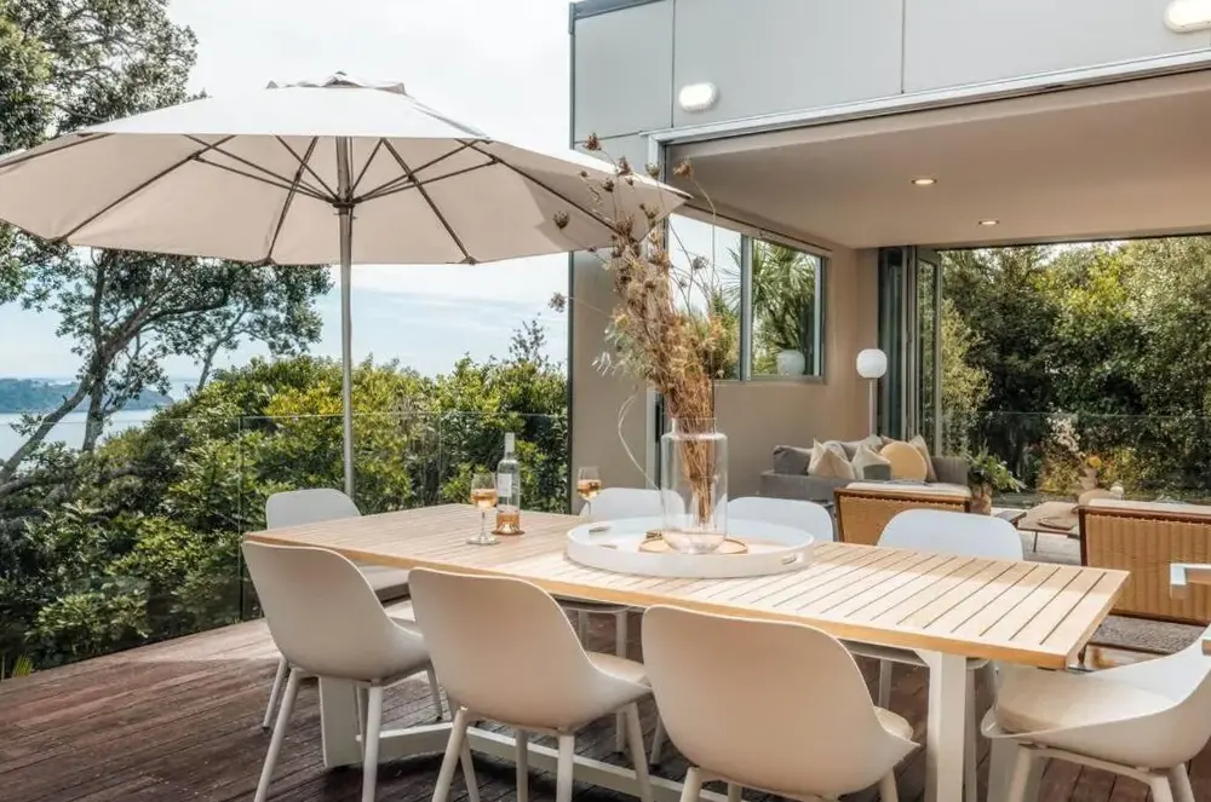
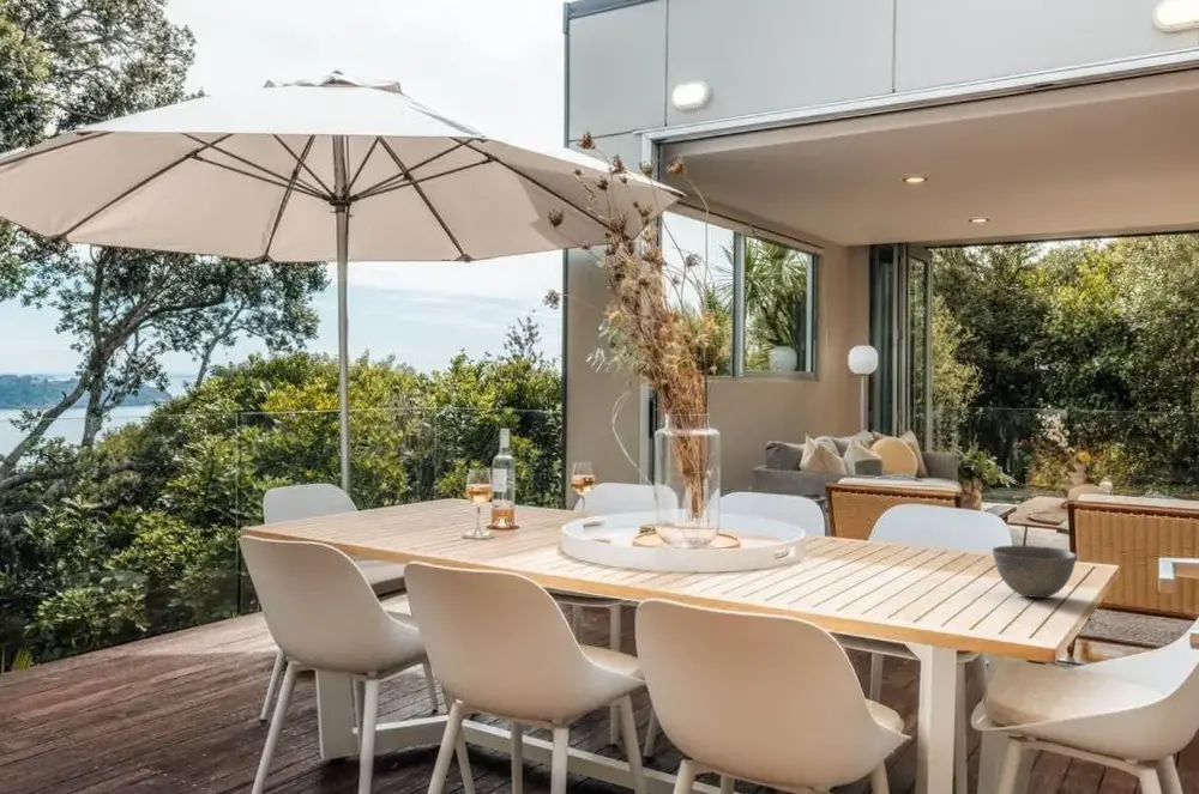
+ bowl [992,545,1078,599]
